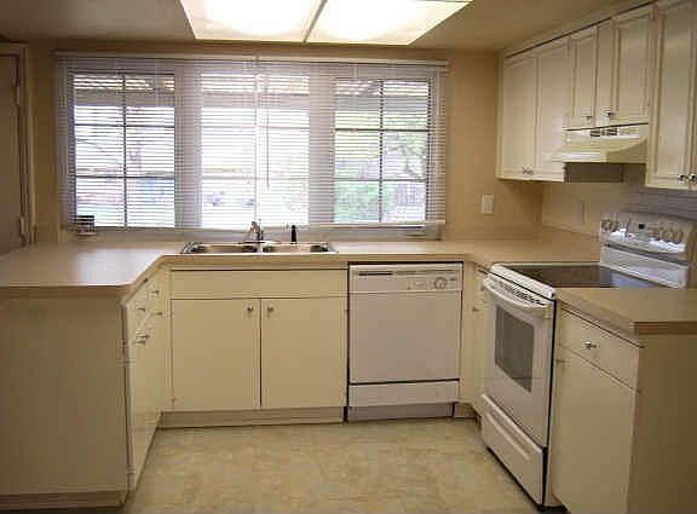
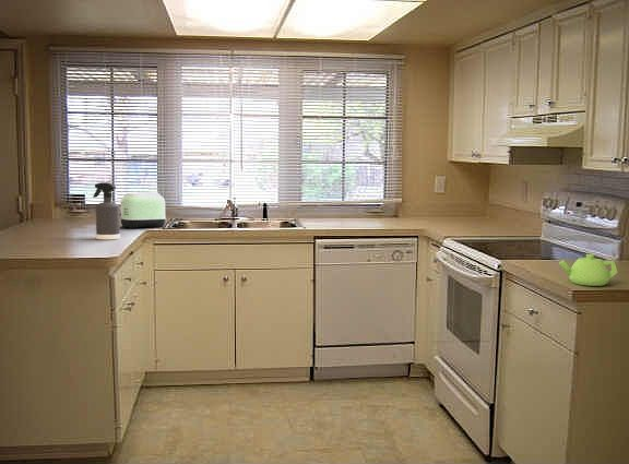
+ toaster [116,191,167,229]
+ spray bottle [92,181,121,240]
+ teapot [558,253,619,287]
